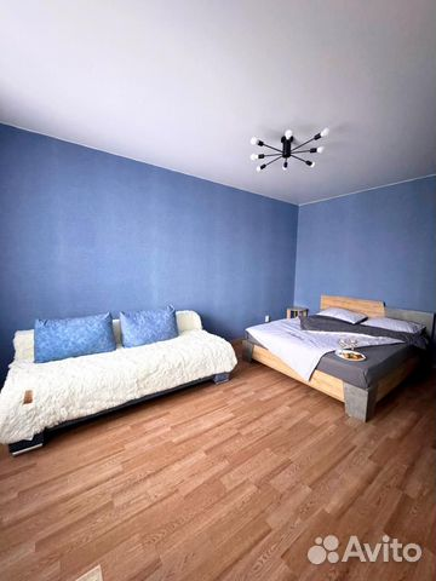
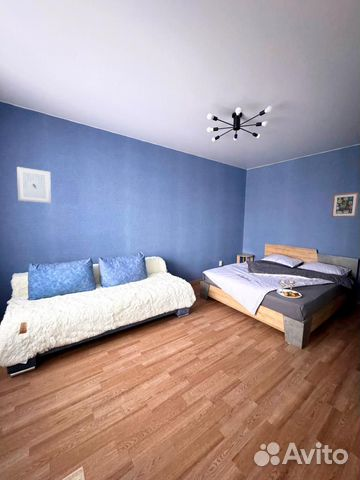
+ wall art [330,191,360,218]
+ wall art [16,166,52,204]
